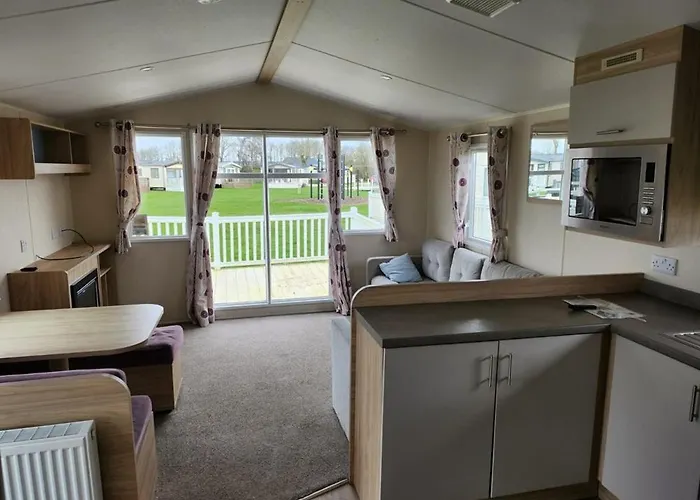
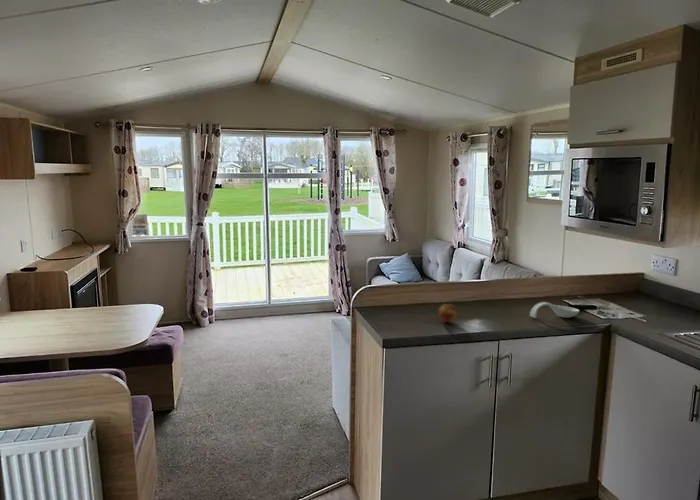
+ fruit [438,303,458,323]
+ spoon rest [529,301,580,319]
